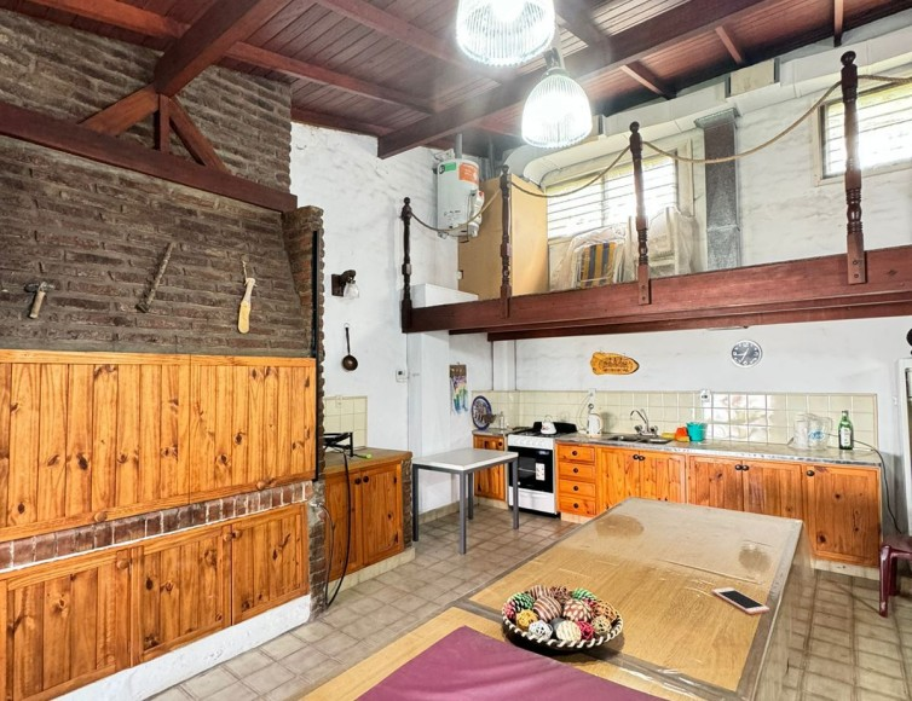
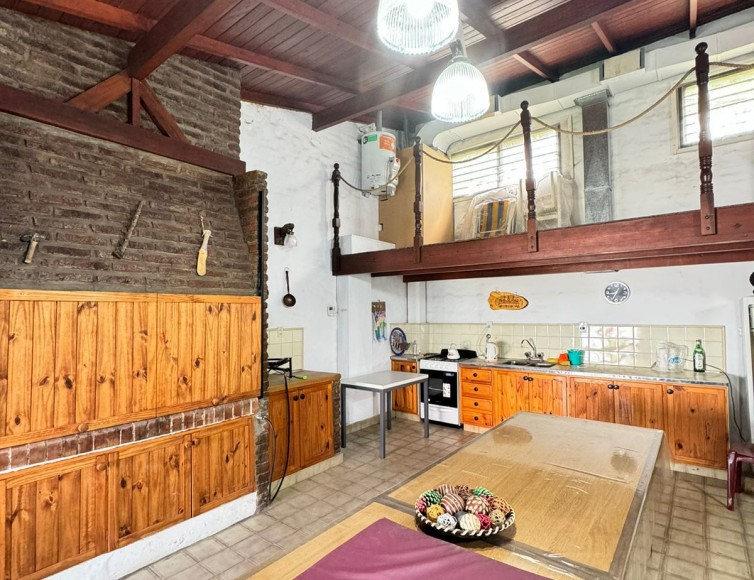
- cell phone [711,586,770,615]
